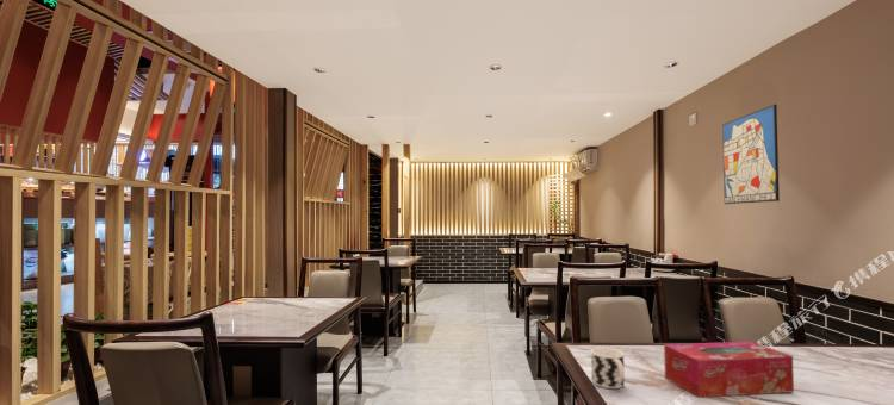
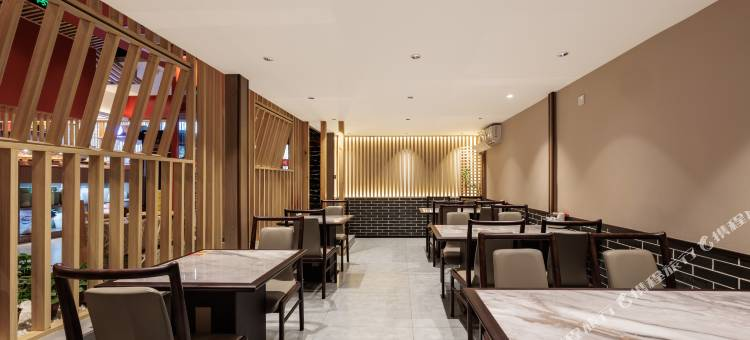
- tissue box [663,341,795,398]
- wall art [721,104,781,205]
- cup [590,347,626,390]
